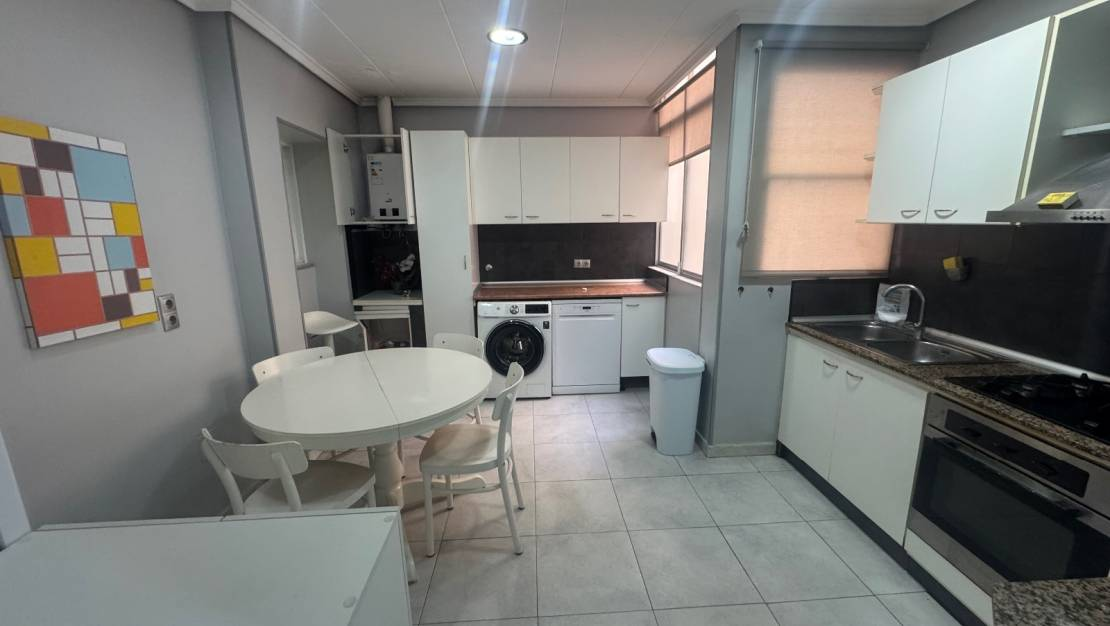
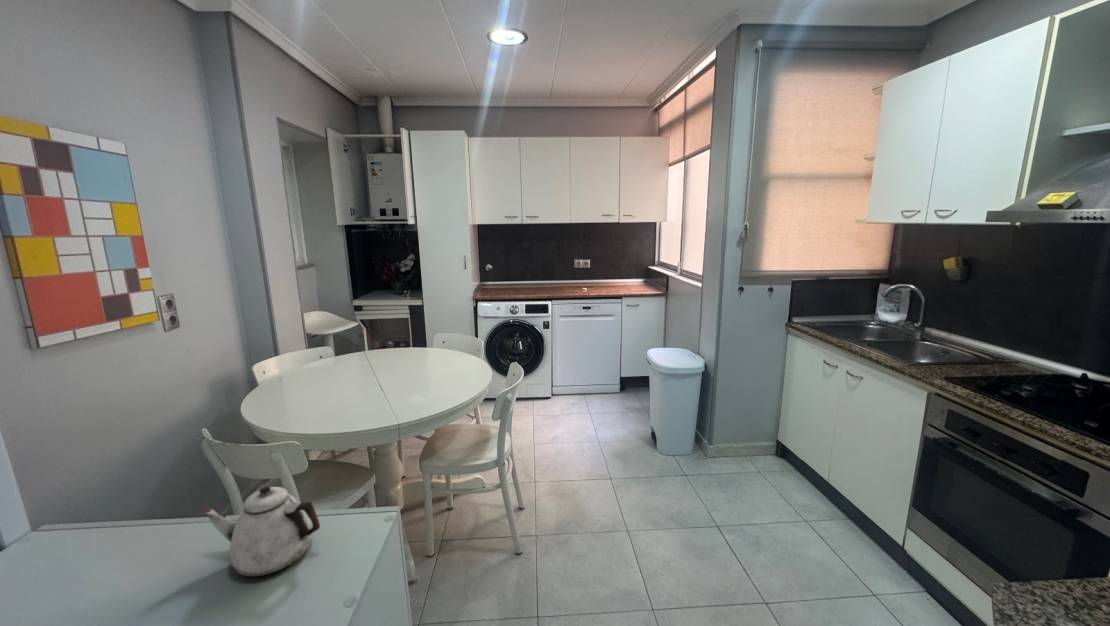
+ teapot [203,486,321,577]
